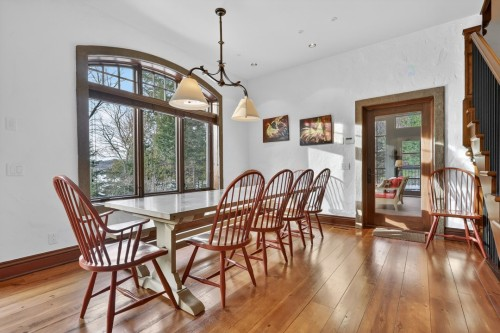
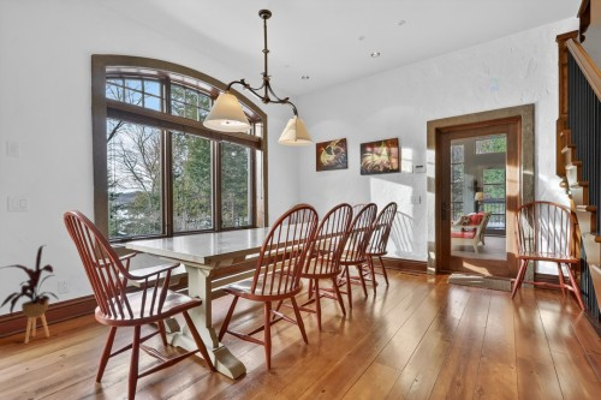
+ house plant [0,244,60,345]
